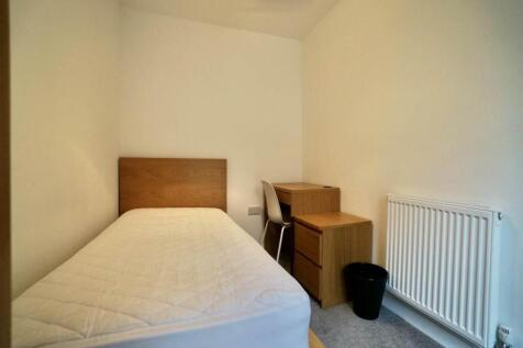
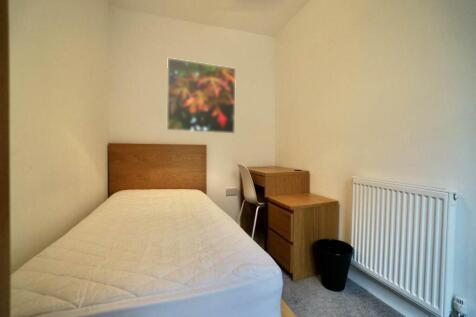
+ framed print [166,57,237,135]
